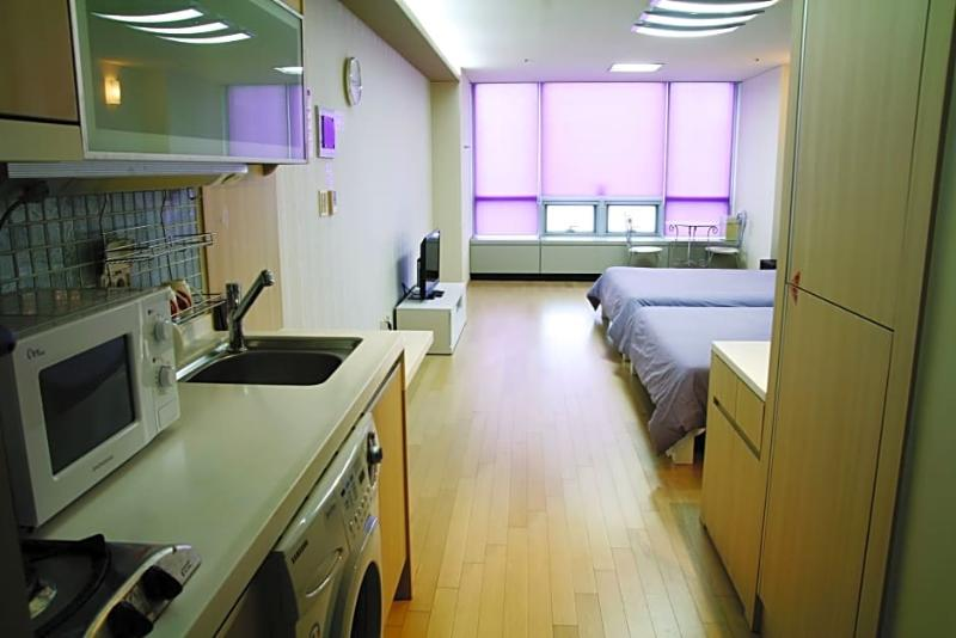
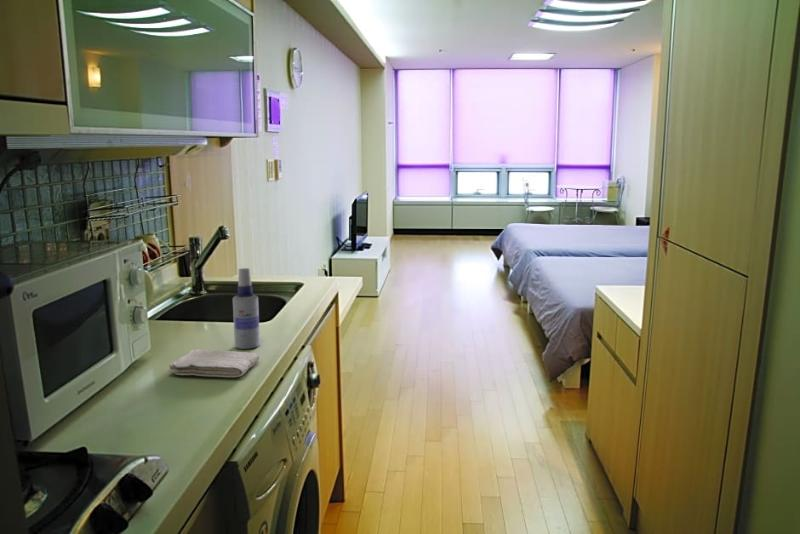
+ spray bottle [232,267,261,350]
+ washcloth [168,348,260,378]
